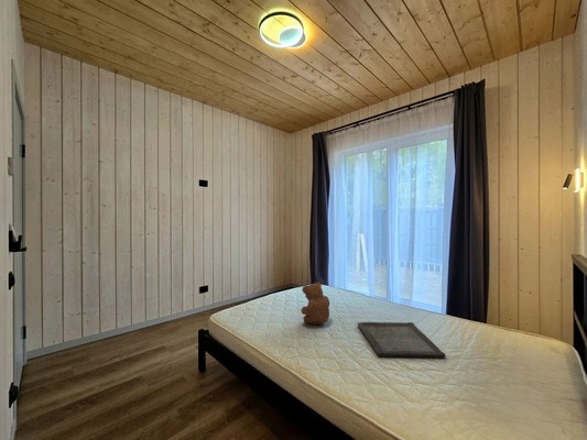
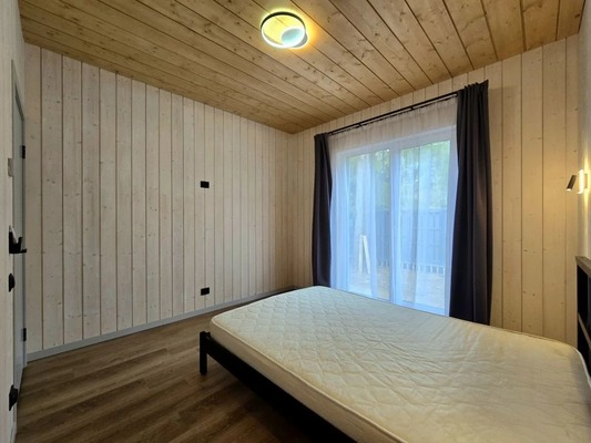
- serving tray [357,321,447,359]
- teddy bear [301,280,330,326]
